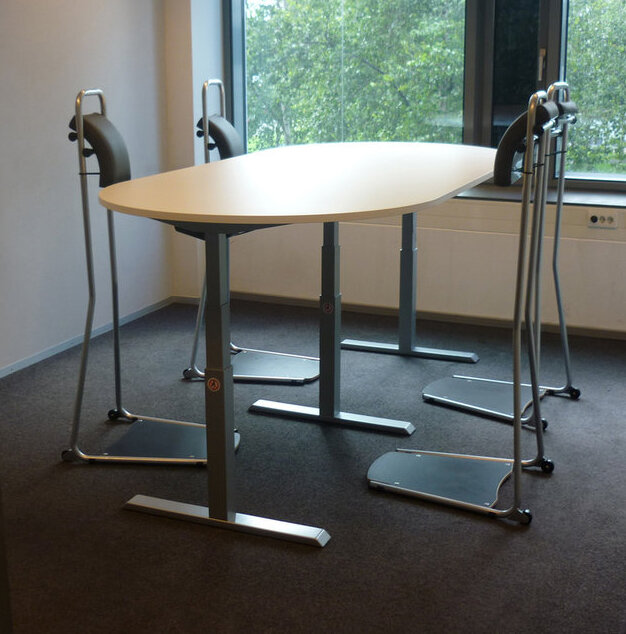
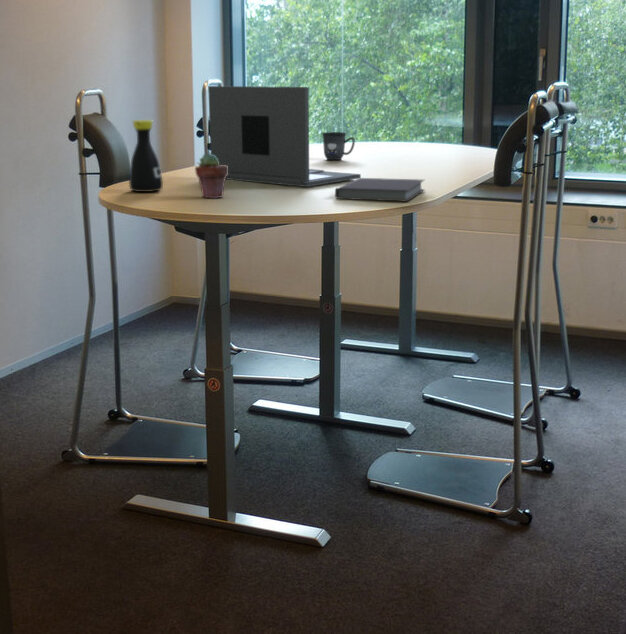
+ notebook [334,177,426,202]
+ bottle [128,119,164,193]
+ mug [321,131,356,161]
+ laptop [207,85,362,188]
+ potted succulent [194,153,228,199]
